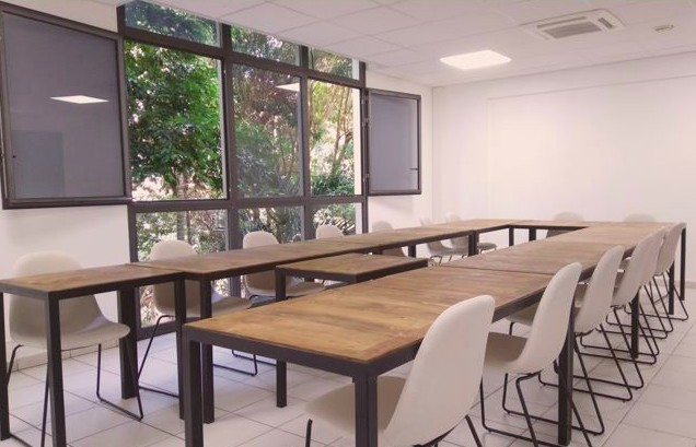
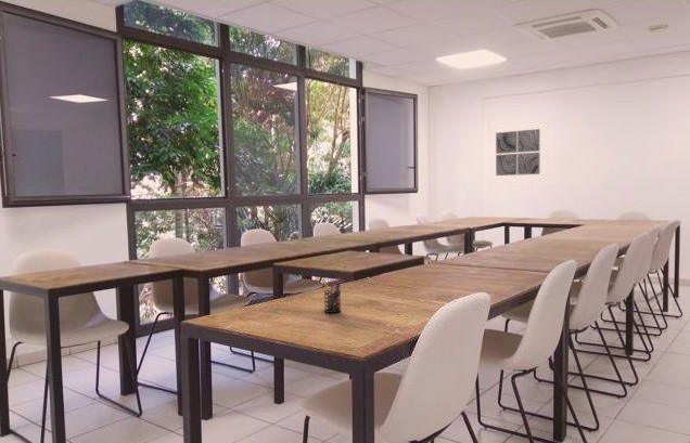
+ wall art [495,128,541,177]
+ pen holder [322,276,342,314]
